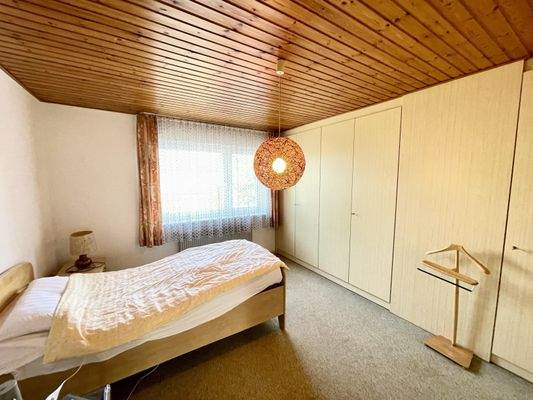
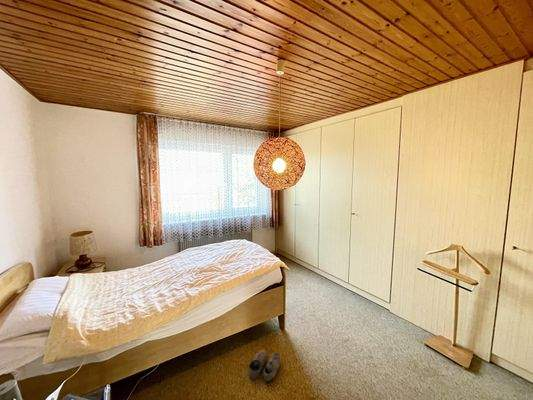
+ shoe [248,349,282,383]
